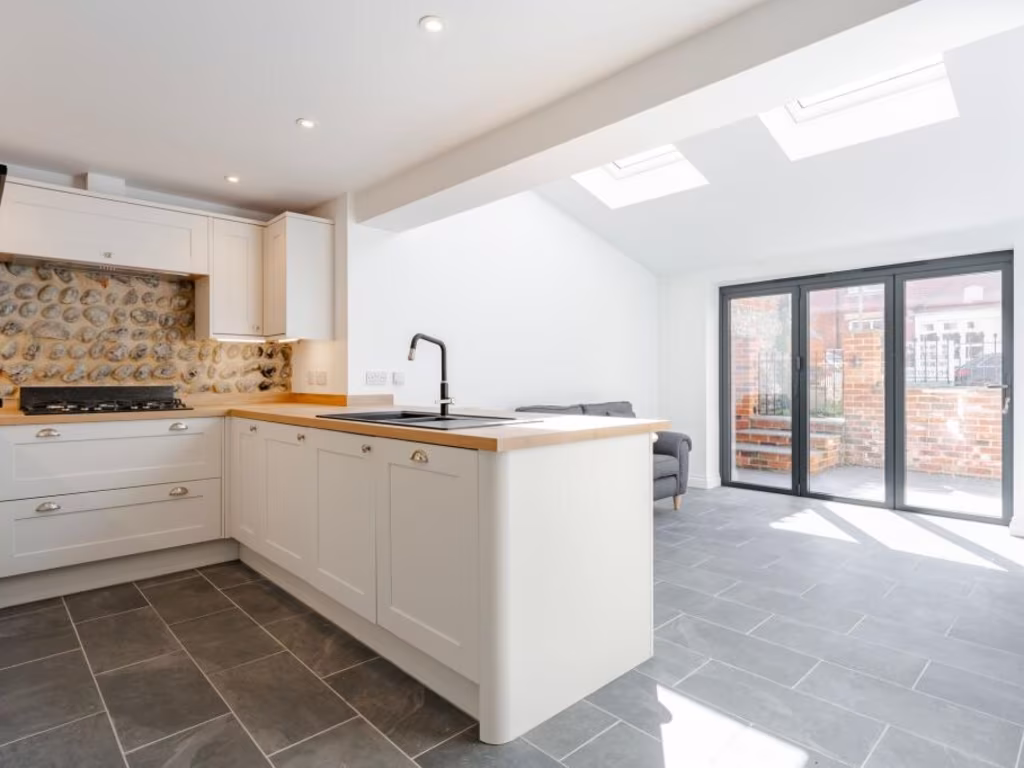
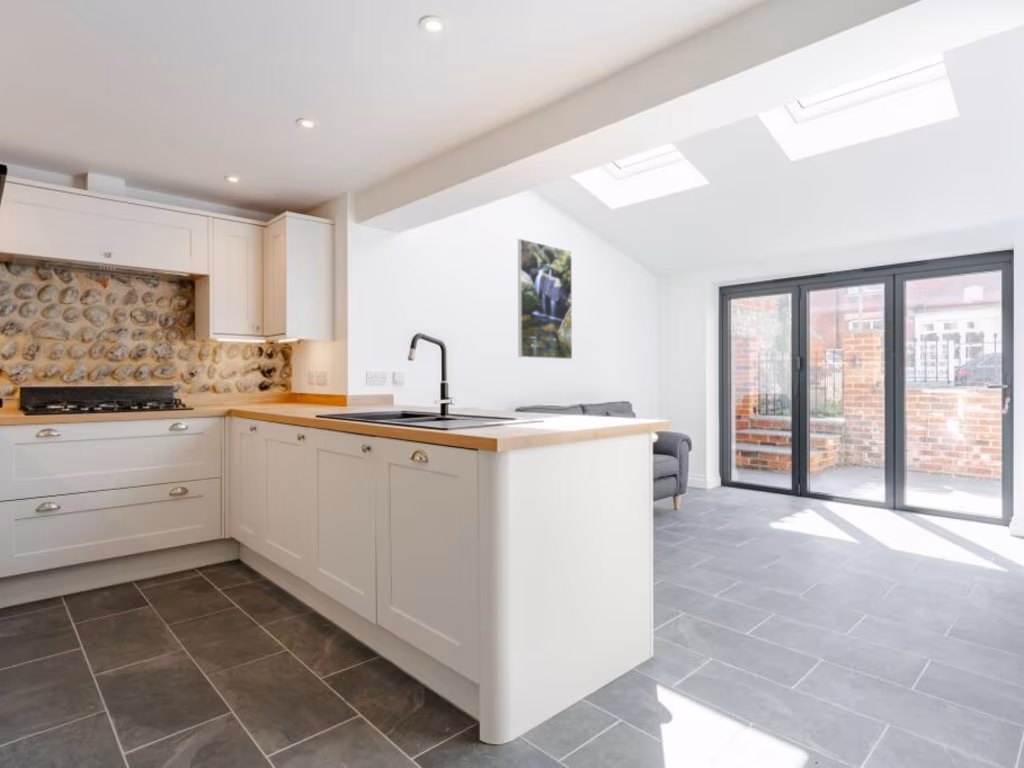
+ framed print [517,238,573,360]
